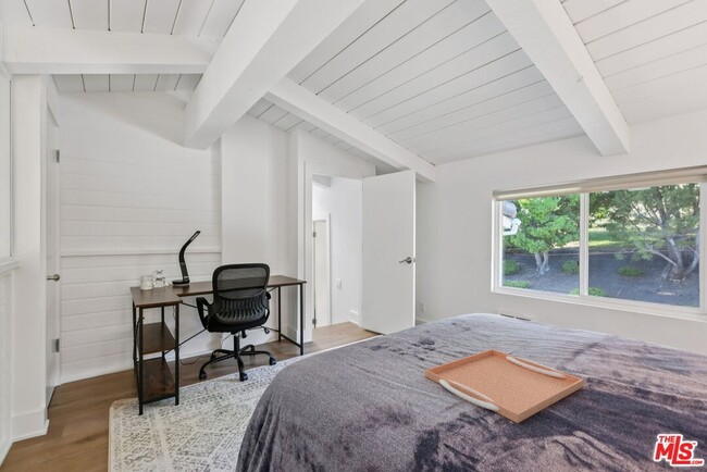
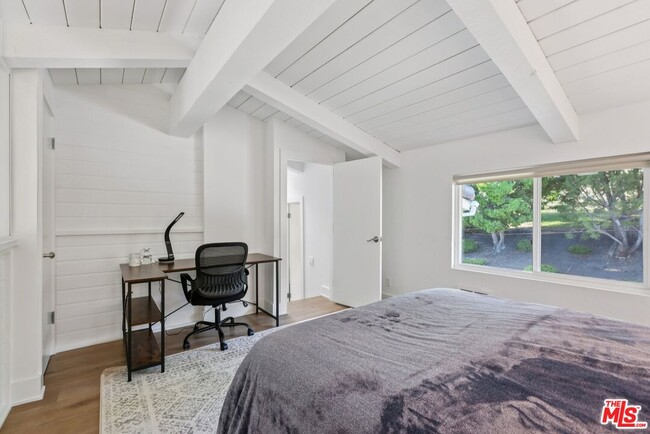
- serving tray [424,348,585,424]
